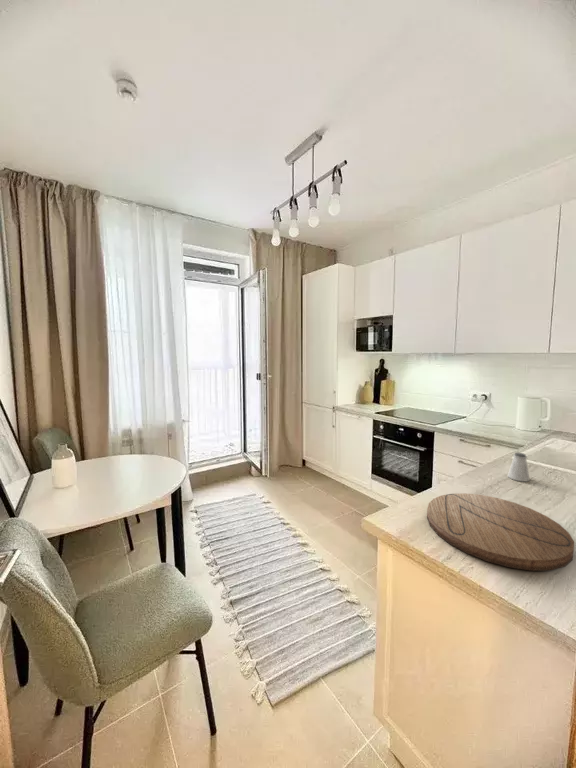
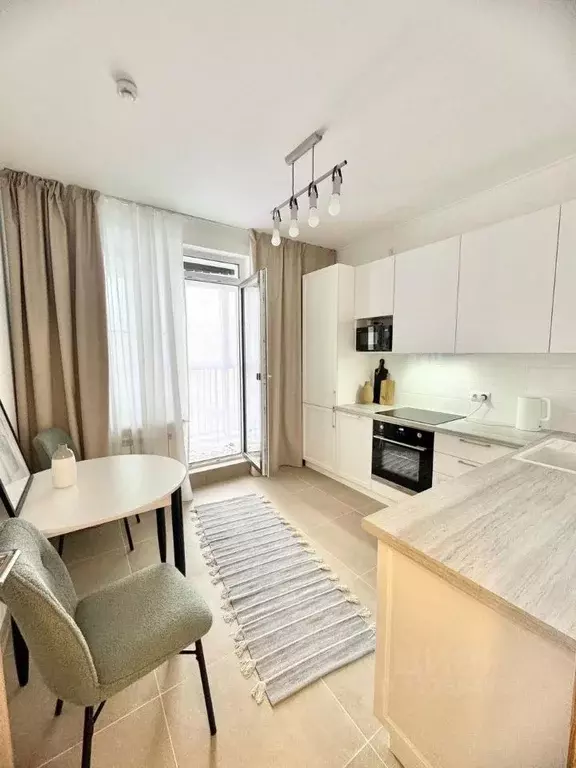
- cutting board [426,492,575,572]
- saltshaker [507,452,531,482]
